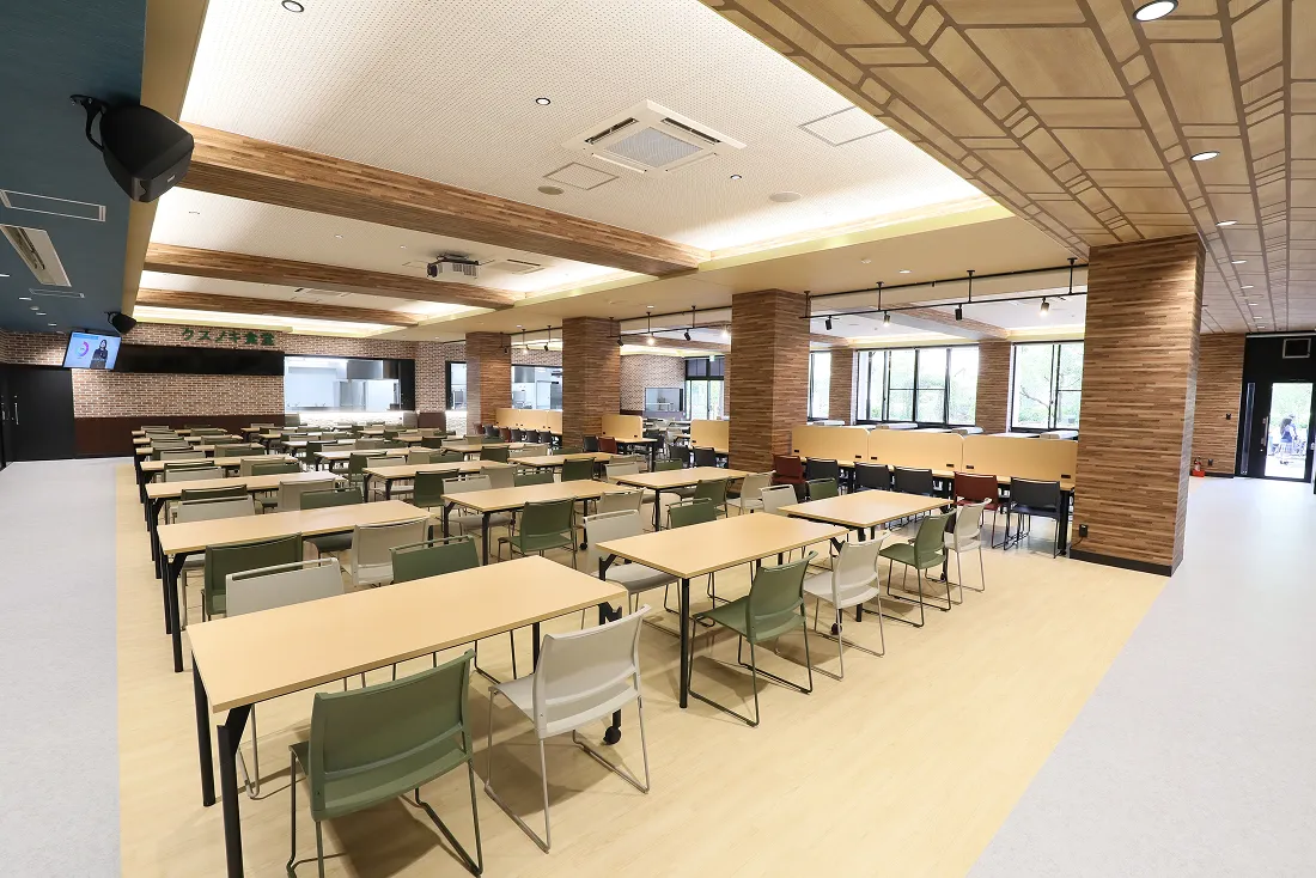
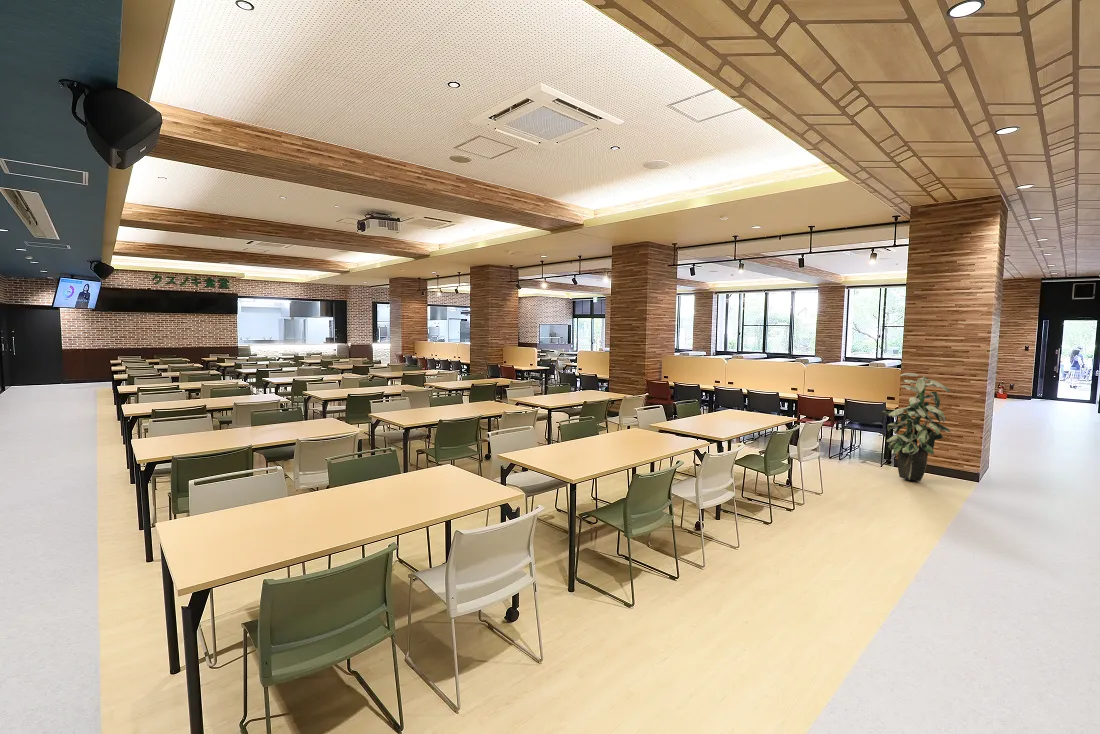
+ indoor plant [881,372,951,482]
